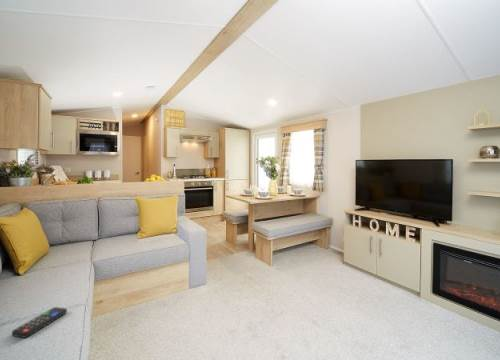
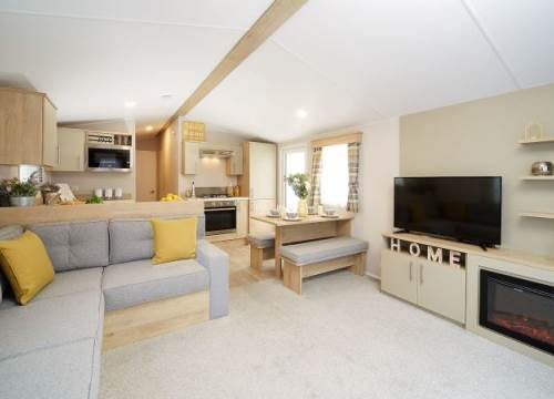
- remote control [11,306,68,339]
